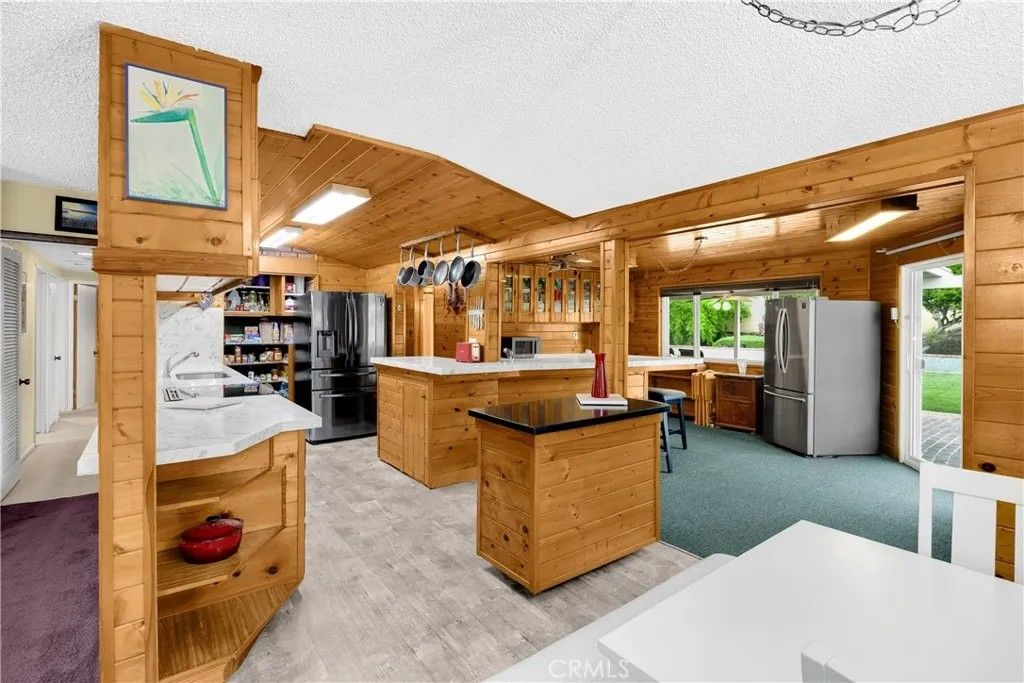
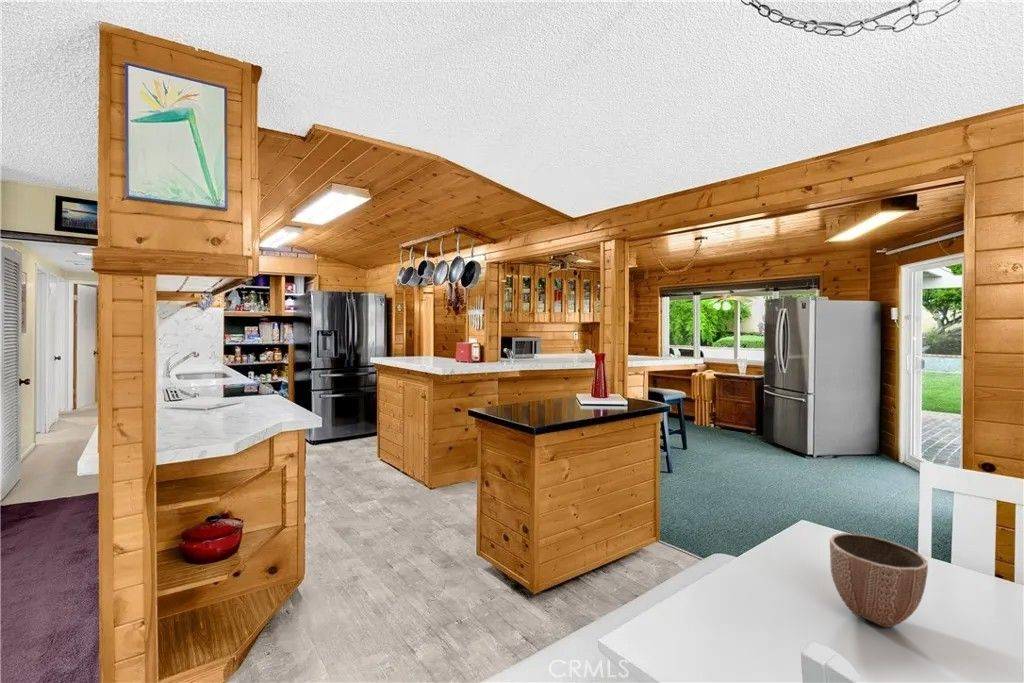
+ decorative bowl [829,532,929,629]
